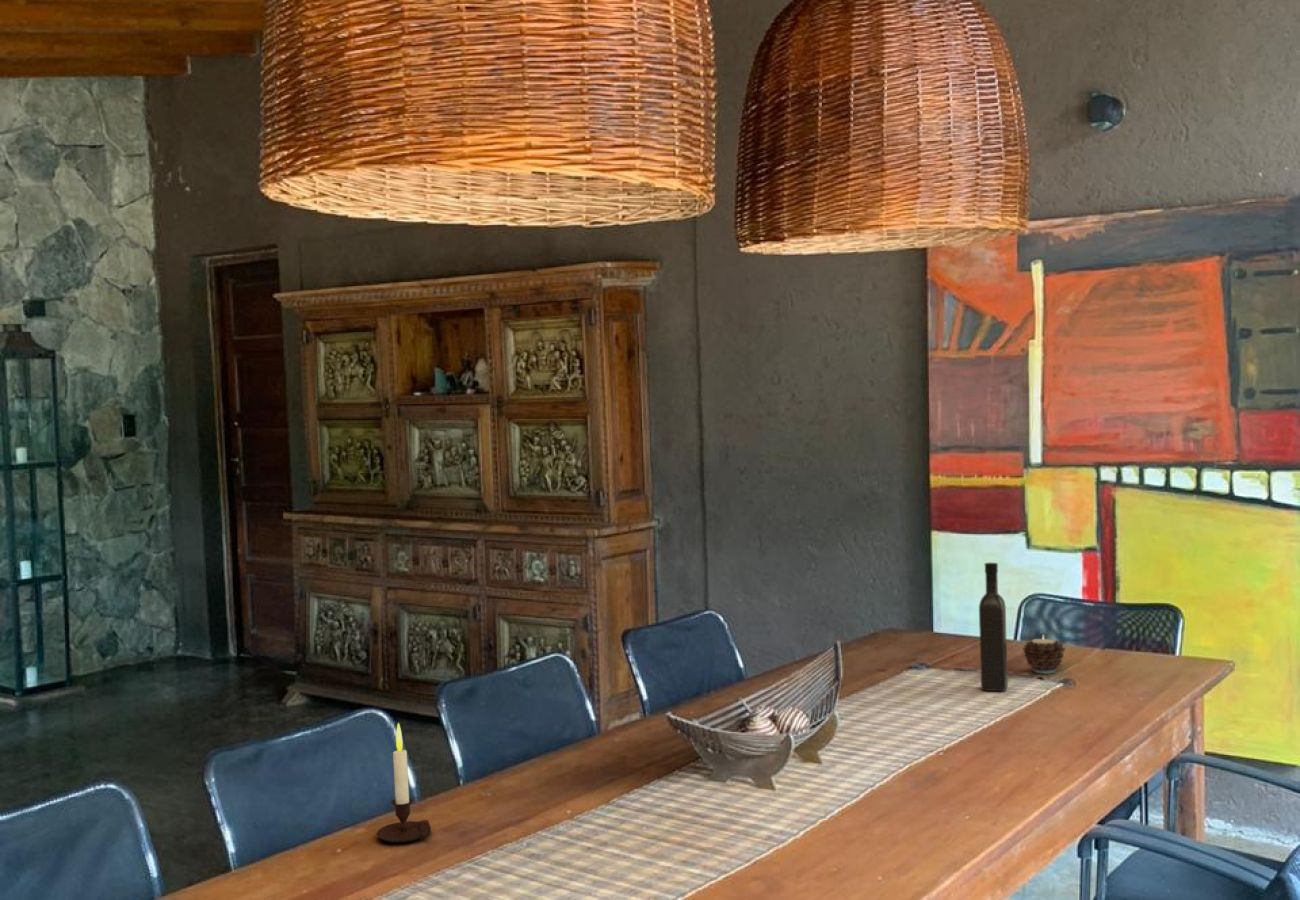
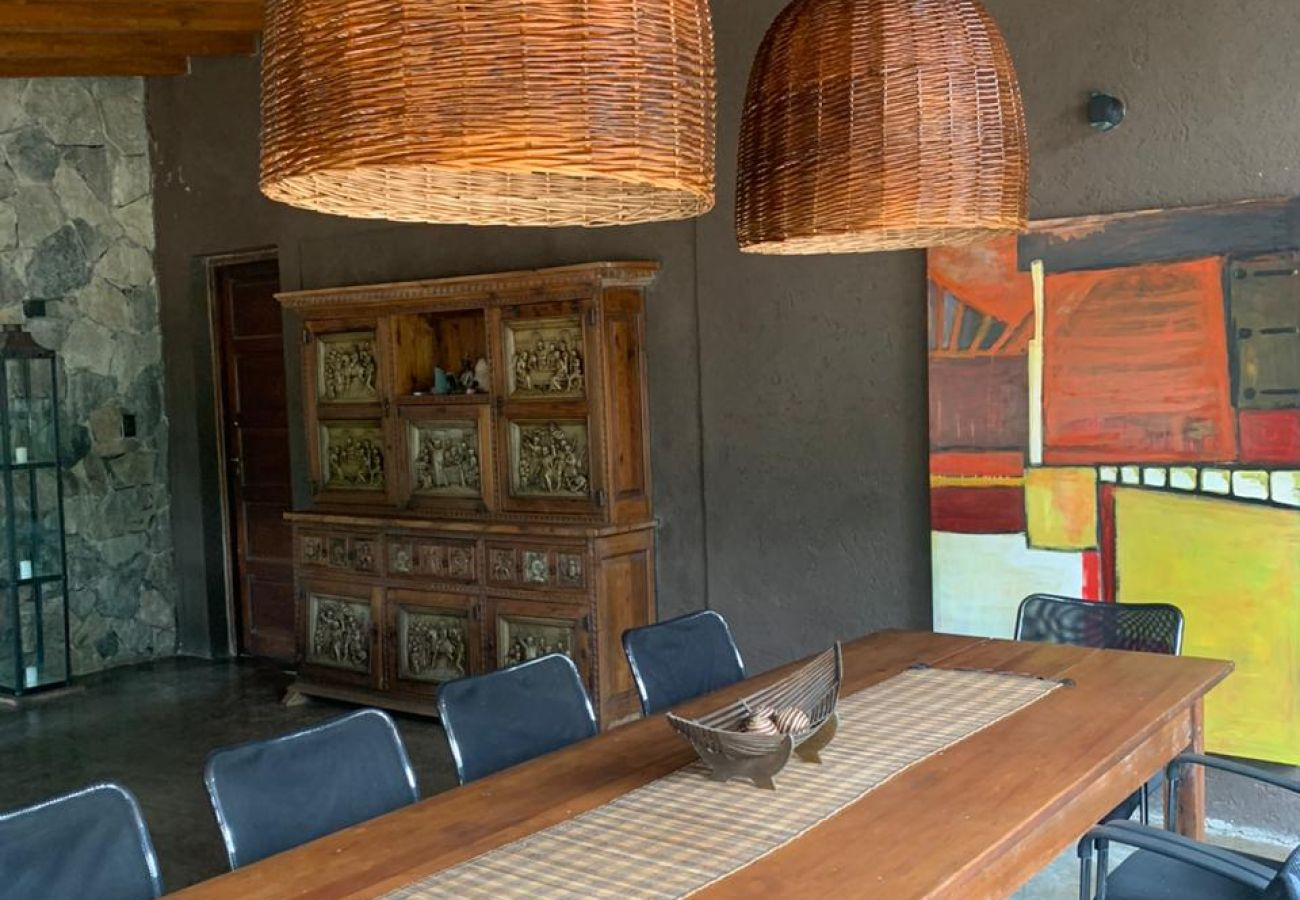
- candle [376,722,432,843]
- candle [1022,634,1066,675]
- wine bottle [978,562,1009,692]
